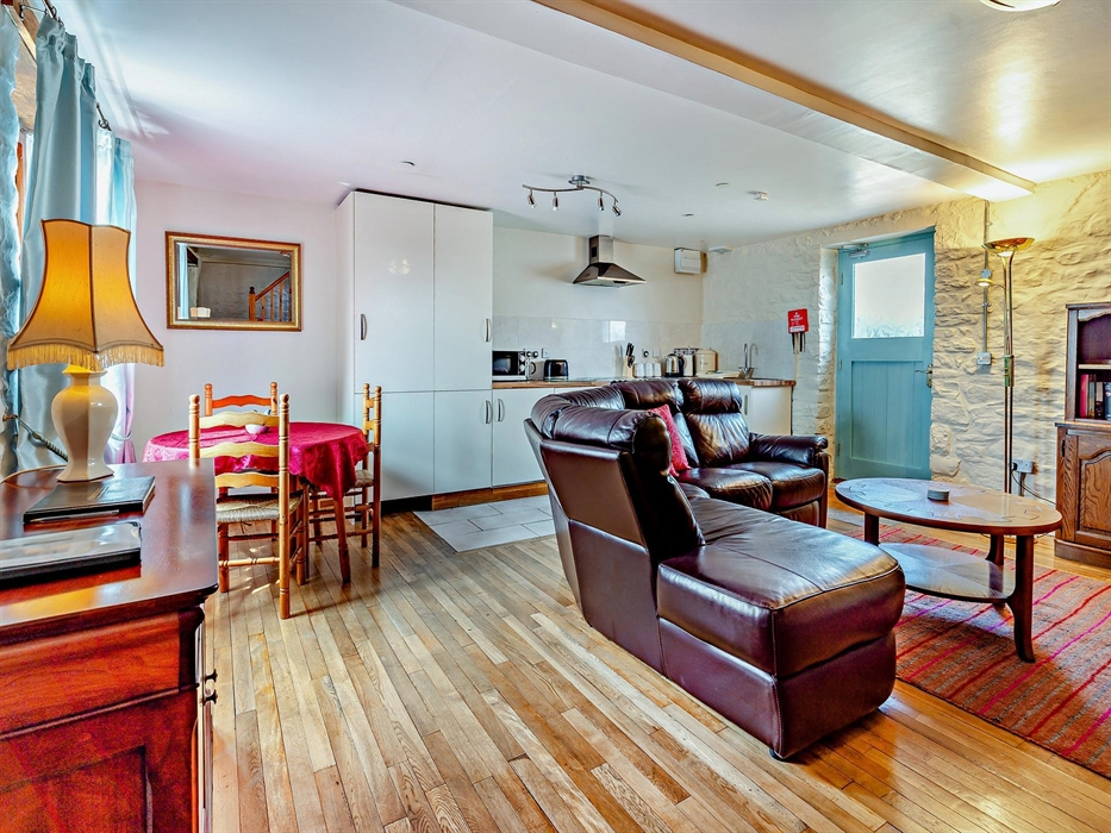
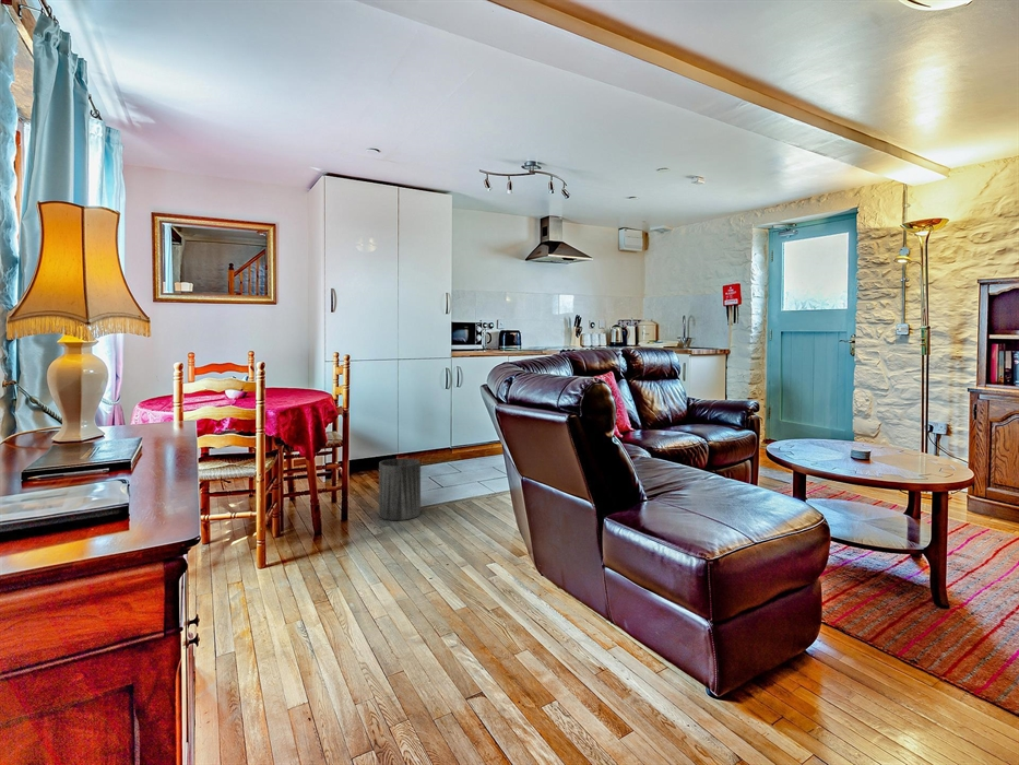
+ trash can [378,457,422,521]
